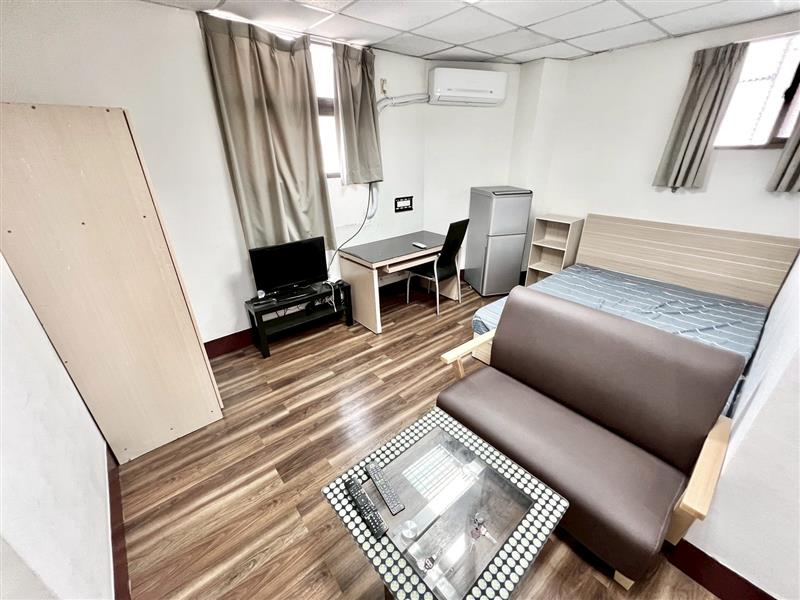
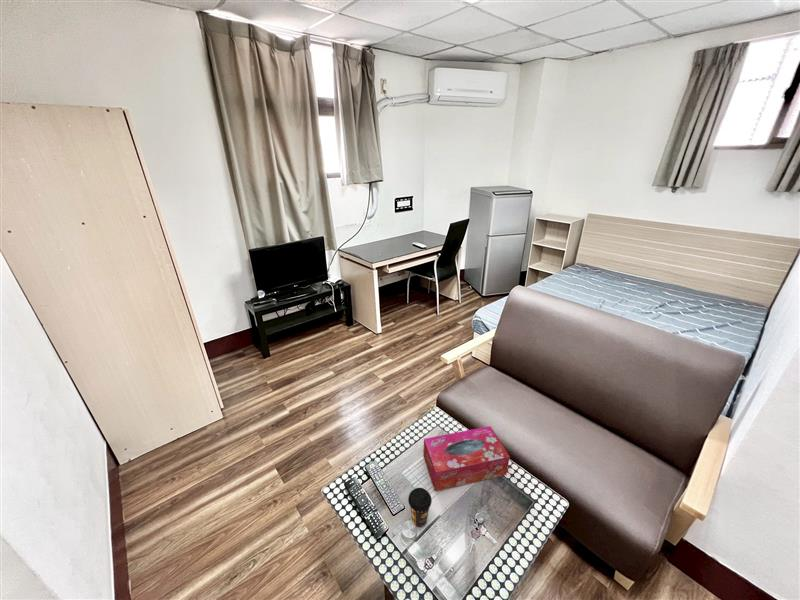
+ coffee cup [407,487,433,529]
+ tissue box [422,425,511,492]
